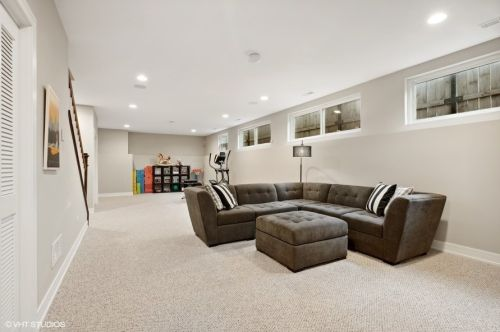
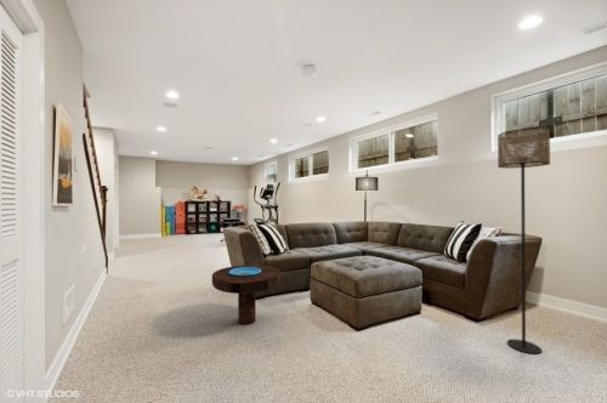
+ side table [211,263,282,325]
+ floor lamp [497,126,551,354]
